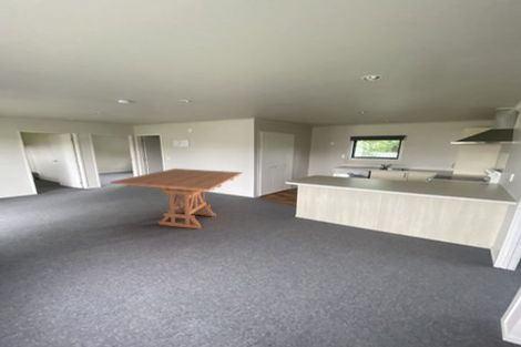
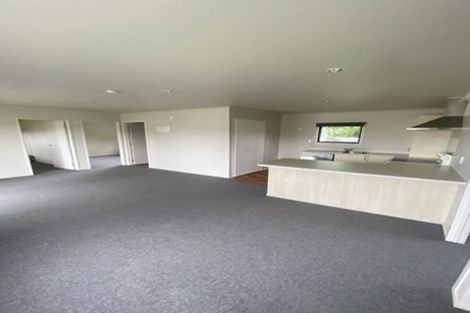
- dining table [109,167,244,229]
